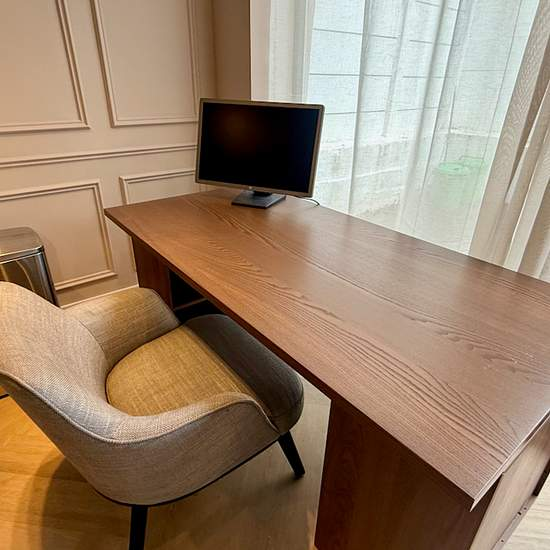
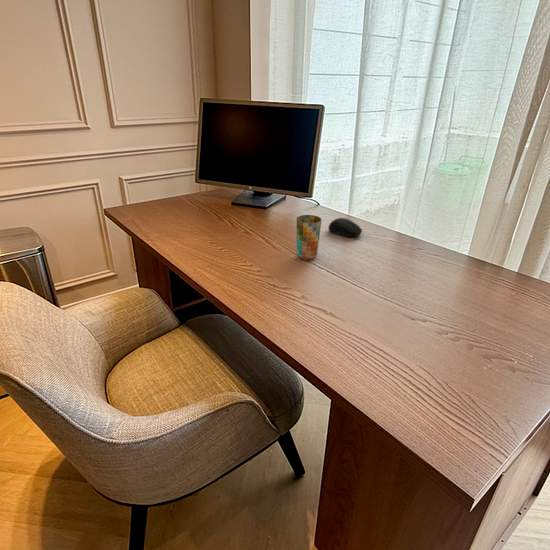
+ cup [295,214,323,261]
+ computer mouse [327,217,363,238]
